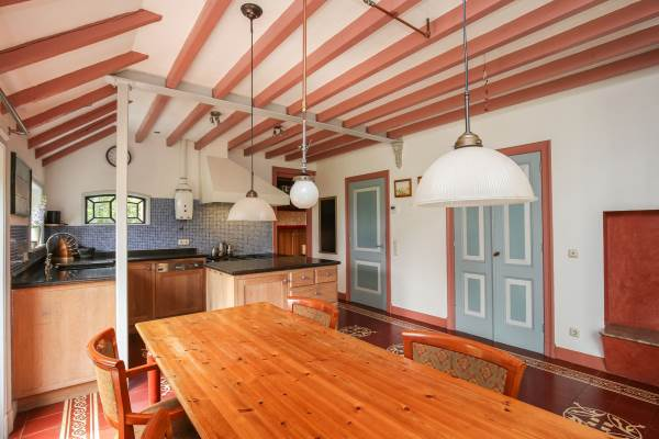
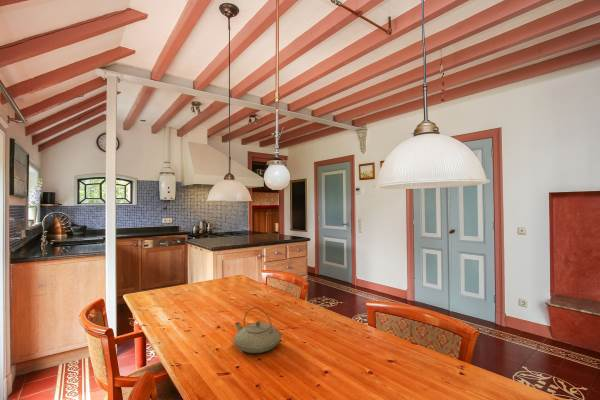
+ teapot [233,307,282,354]
